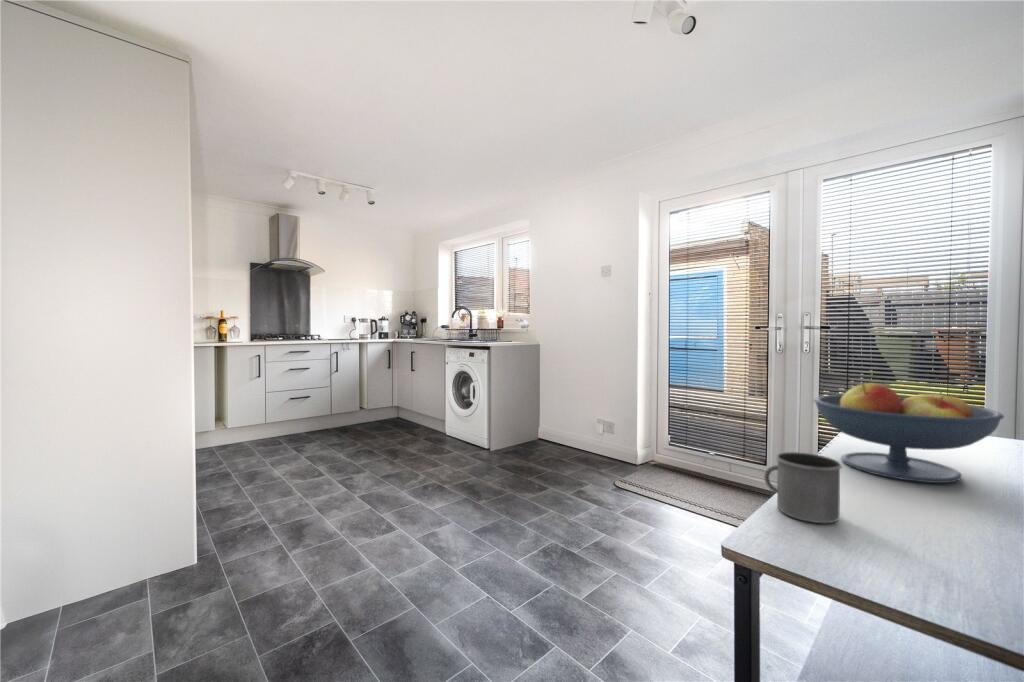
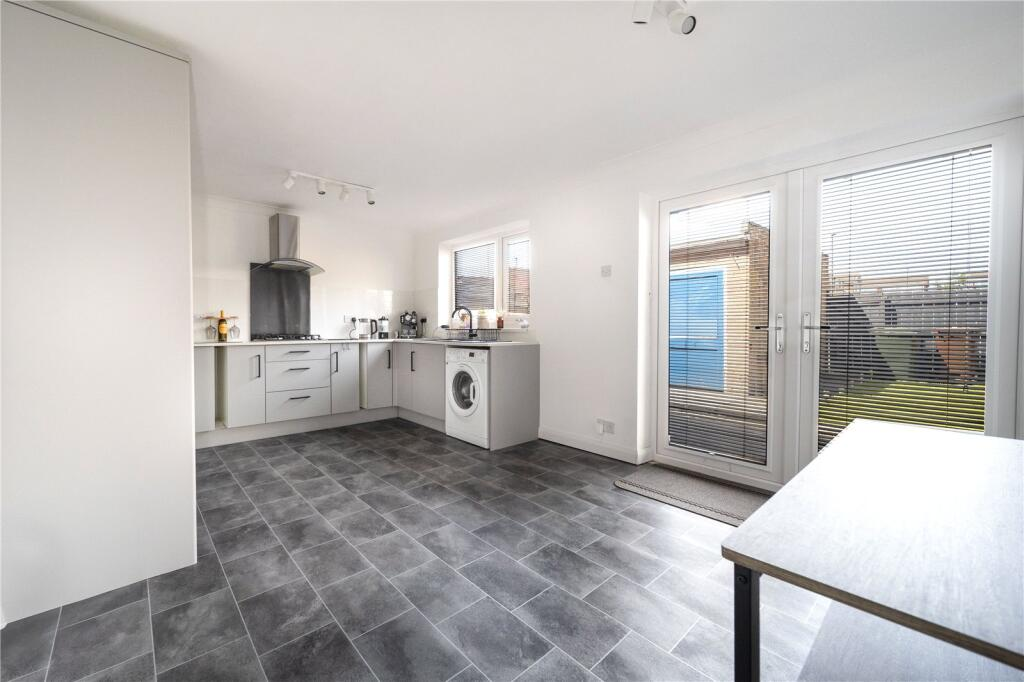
- mug [763,451,843,524]
- fruit bowl [813,382,1005,484]
